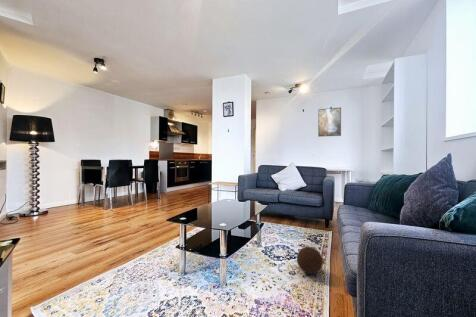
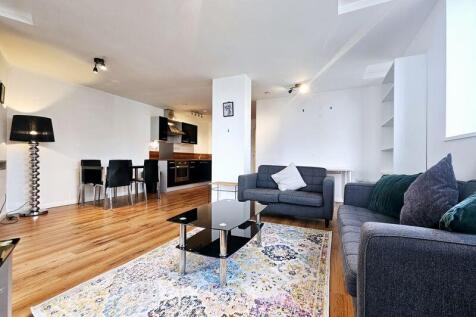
- ball [296,246,324,275]
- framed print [317,106,342,138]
